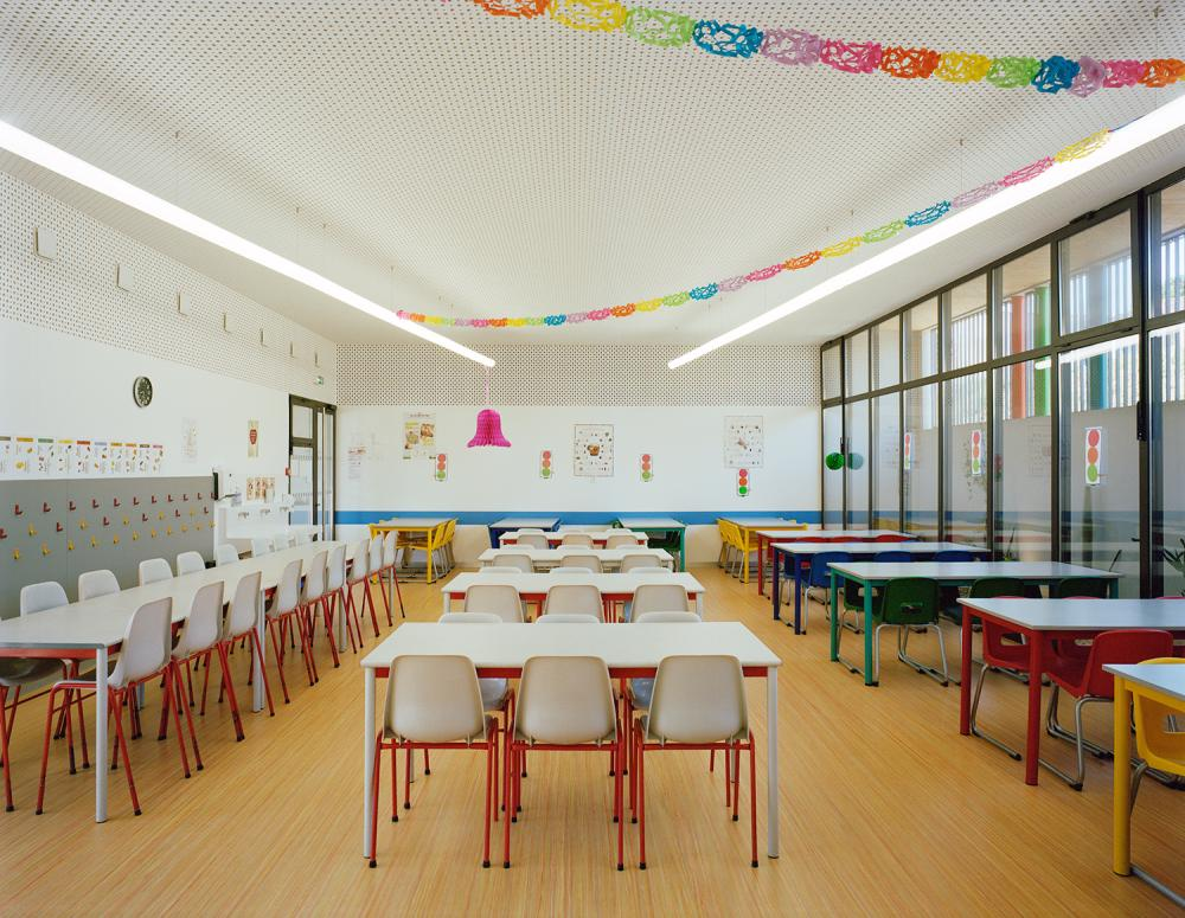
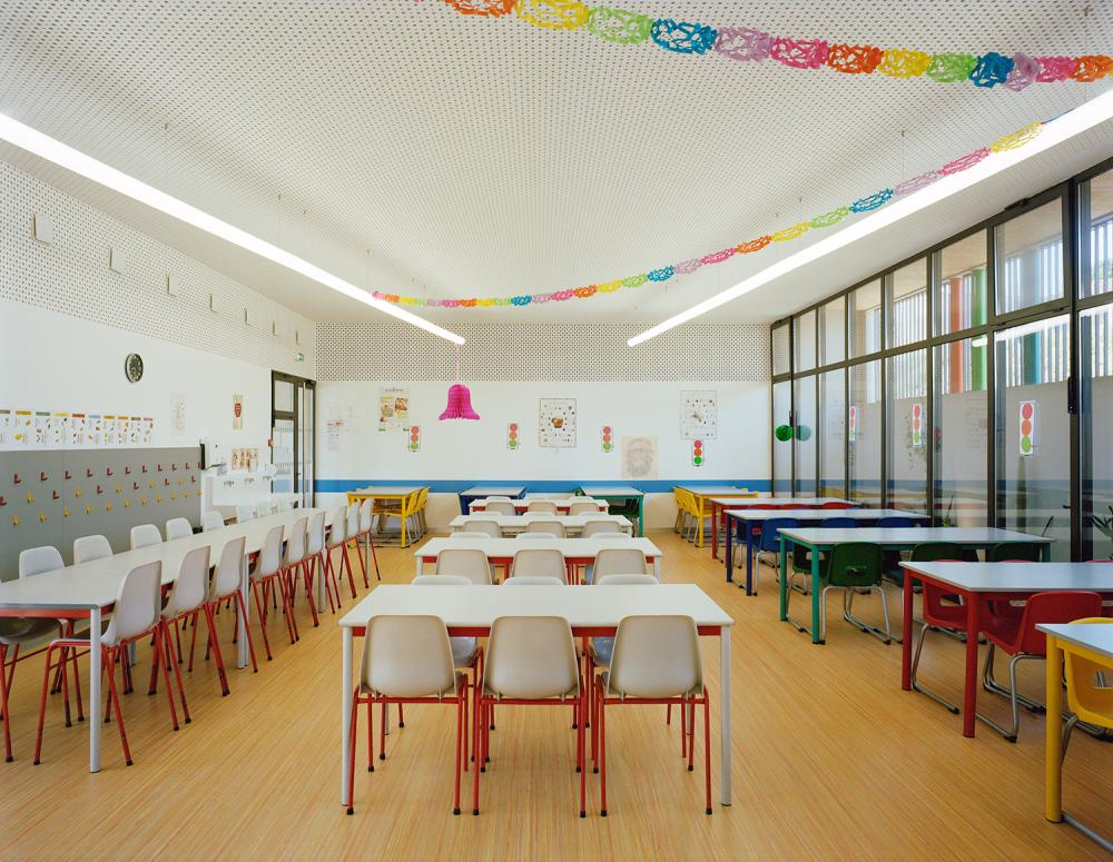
+ wall art [620,435,659,480]
